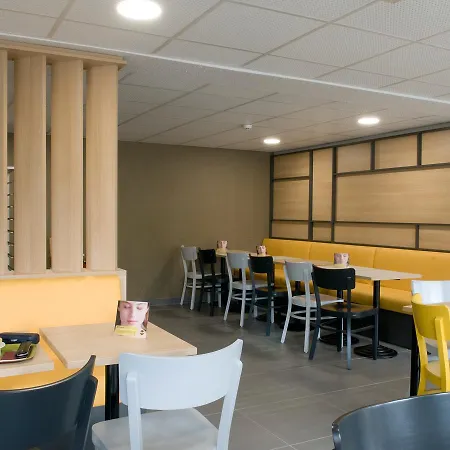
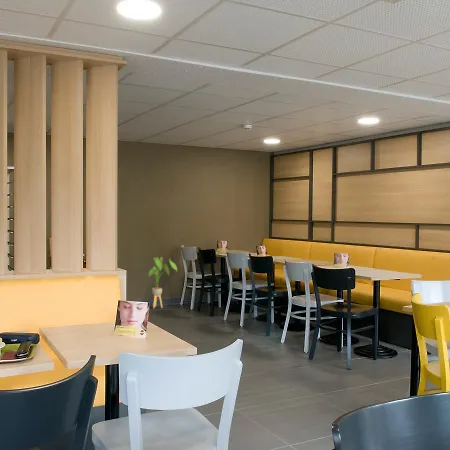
+ house plant [145,256,178,309]
